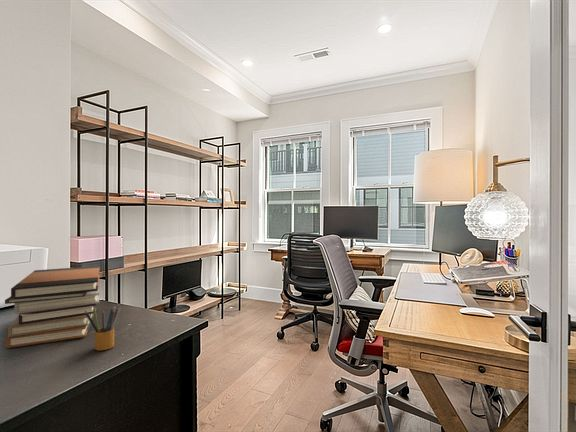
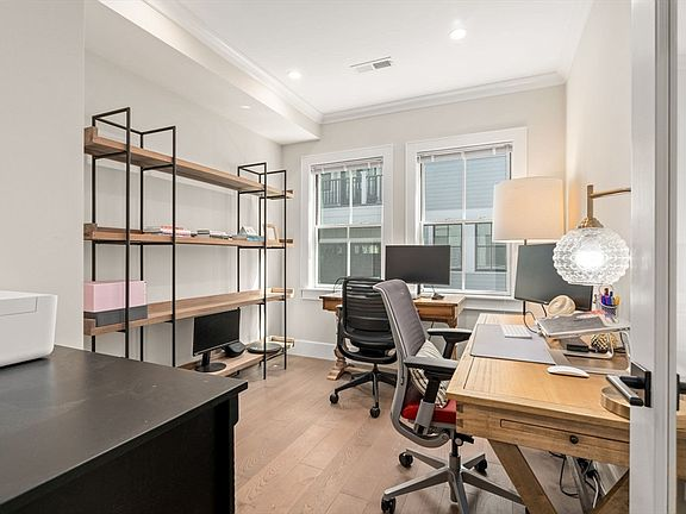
- pencil box [85,303,123,351]
- book stack [4,265,101,349]
